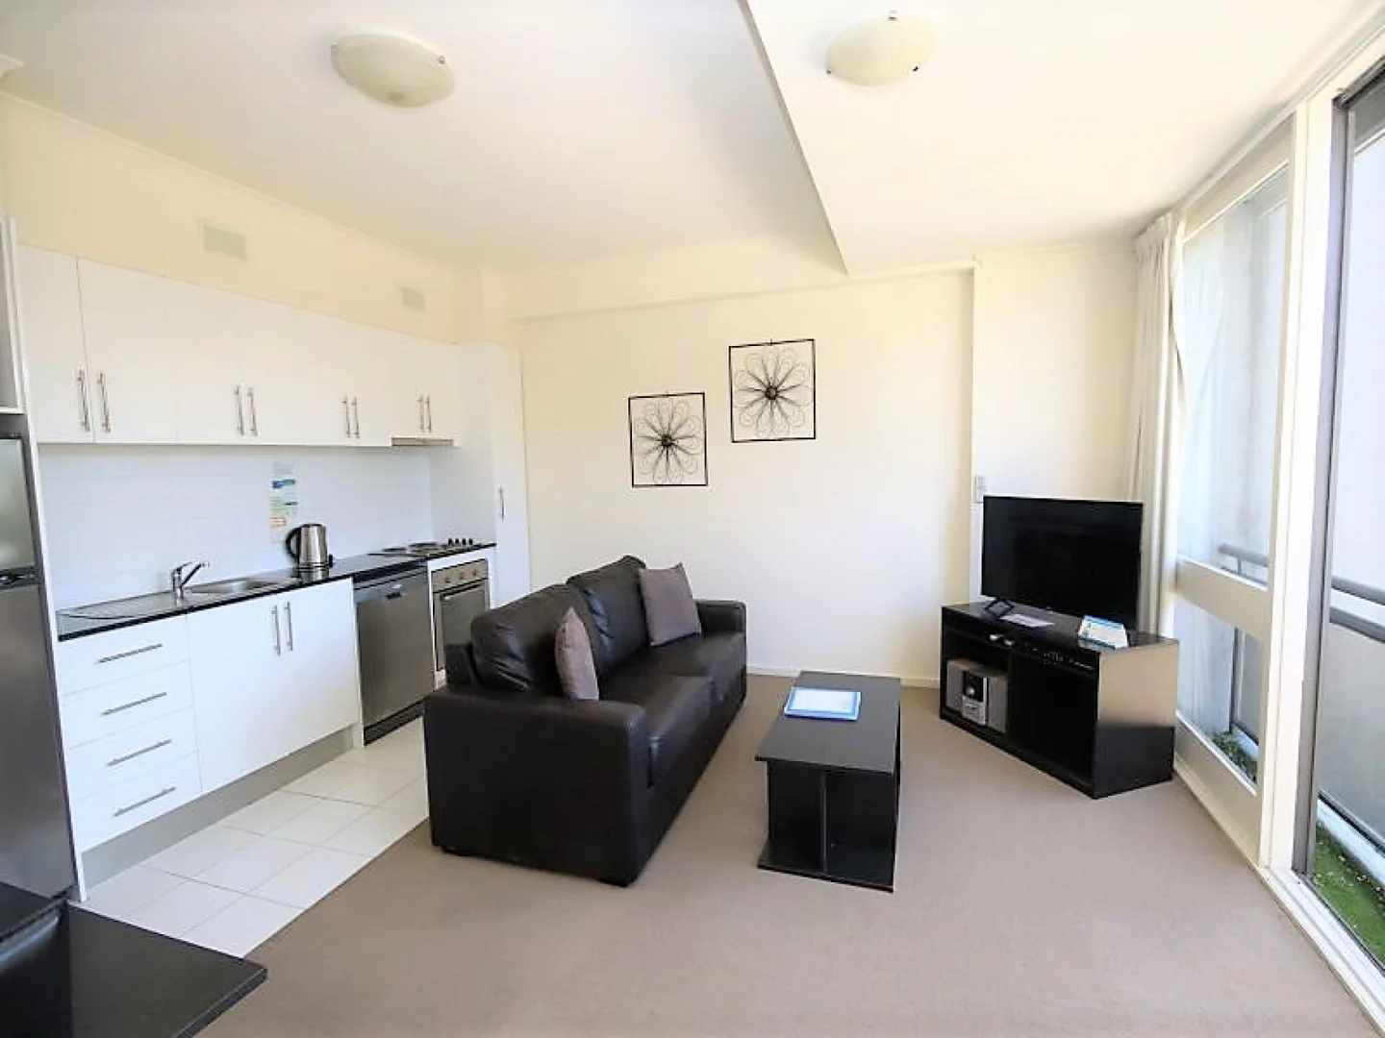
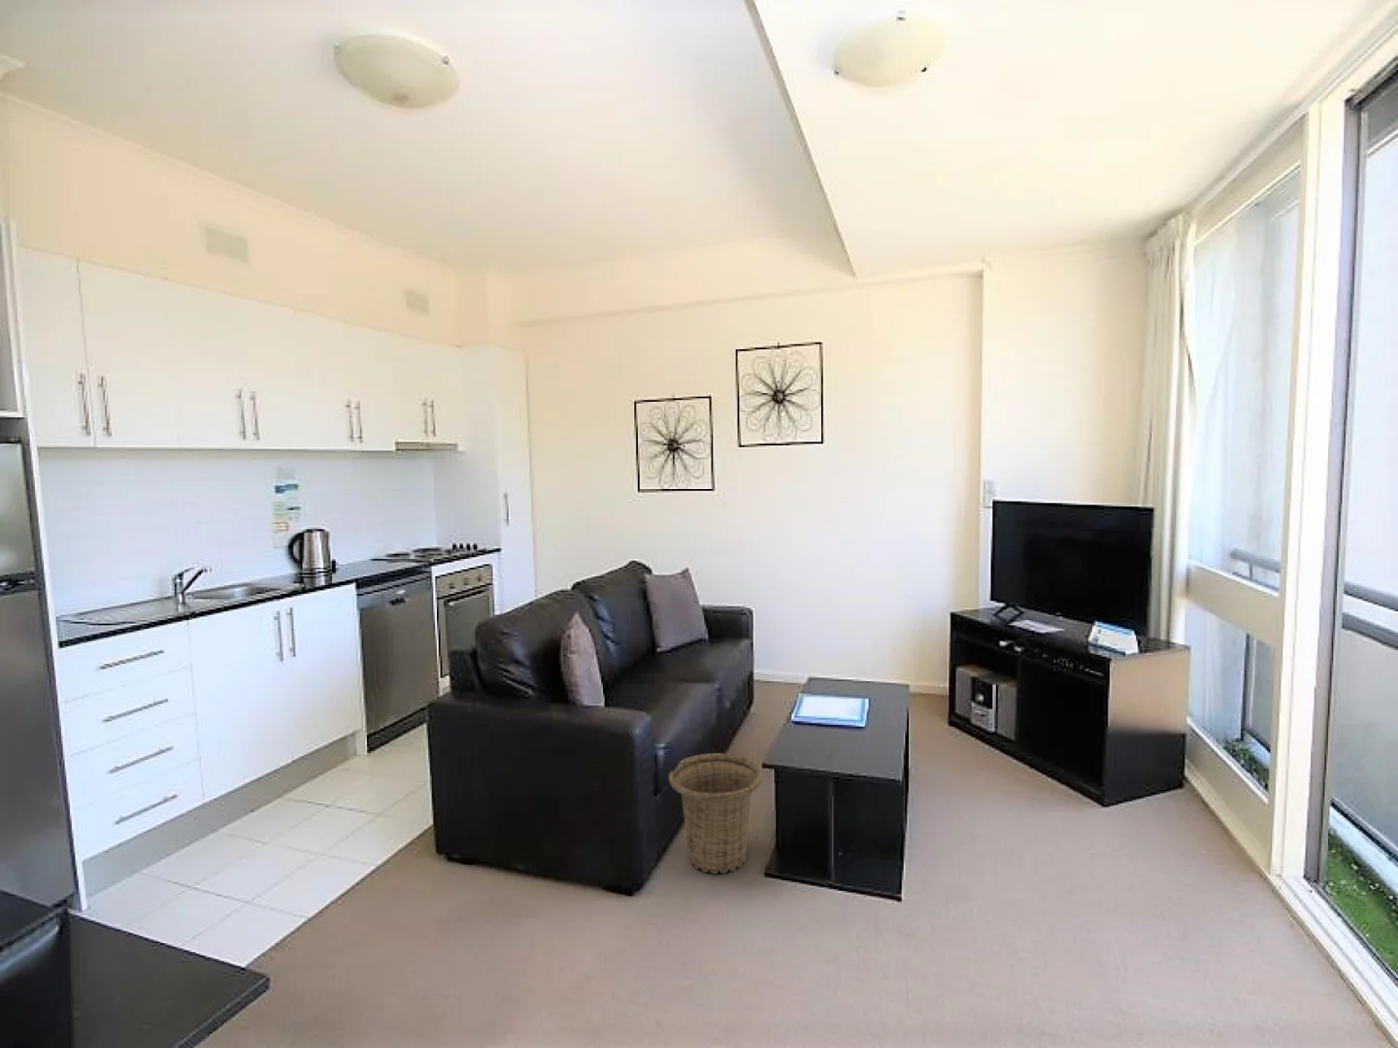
+ basket [668,752,764,875]
